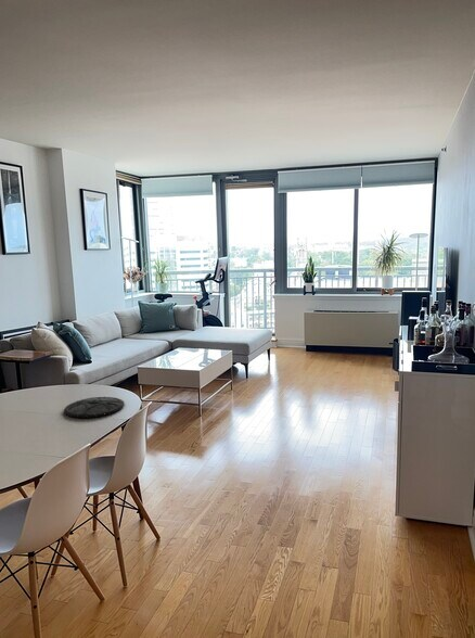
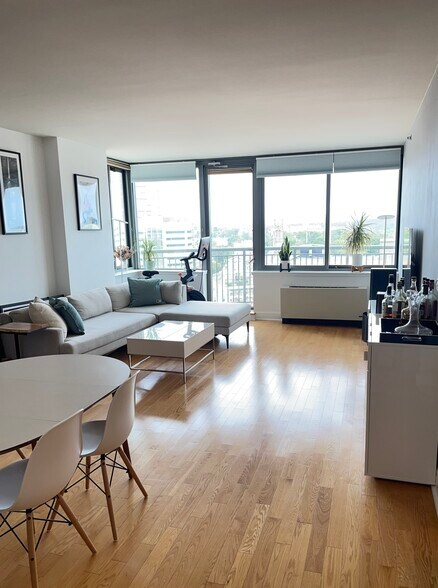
- plate [63,396,126,419]
